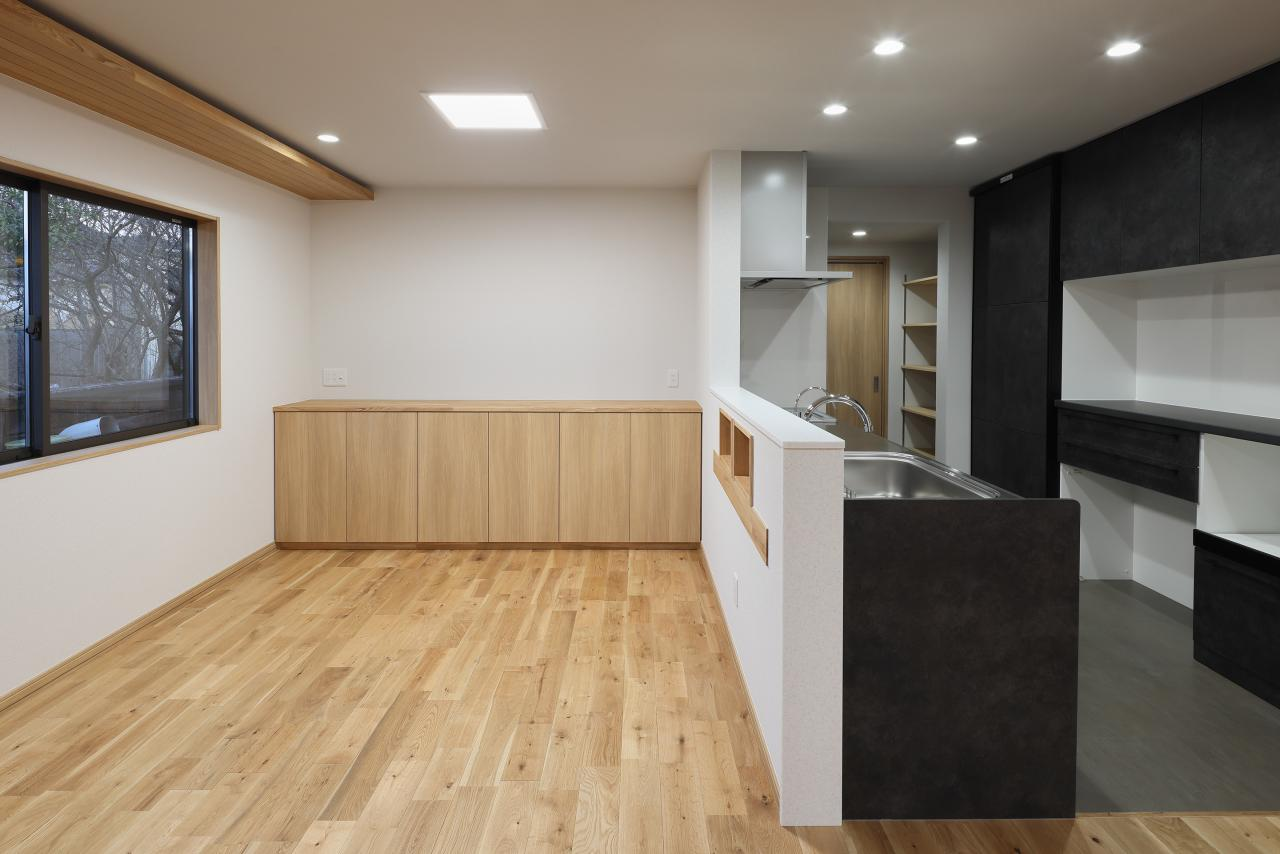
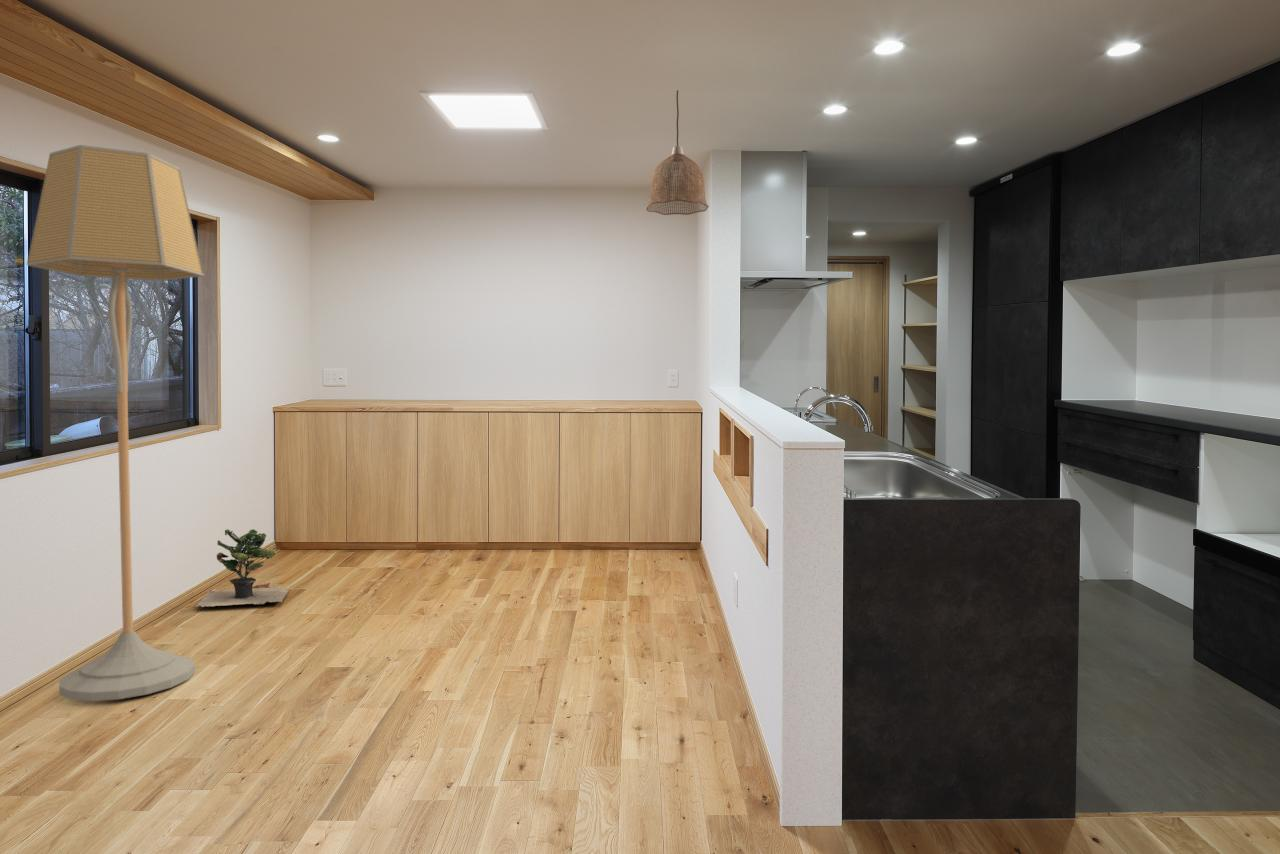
+ floor lamp [26,144,205,702]
+ potted plant [194,528,290,608]
+ pendant lamp [645,89,710,216]
